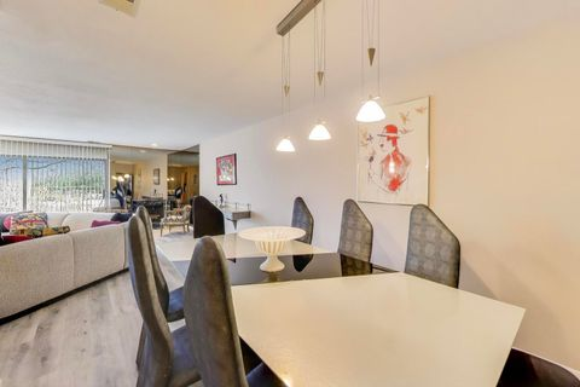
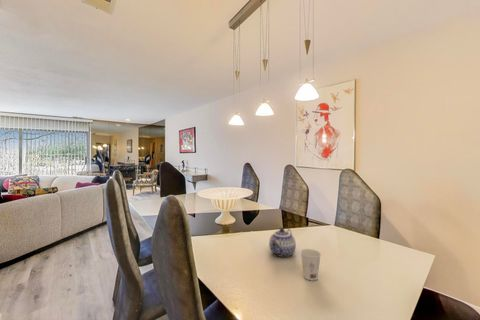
+ teapot [268,227,297,258]
+ cup [300,248,322,281]
